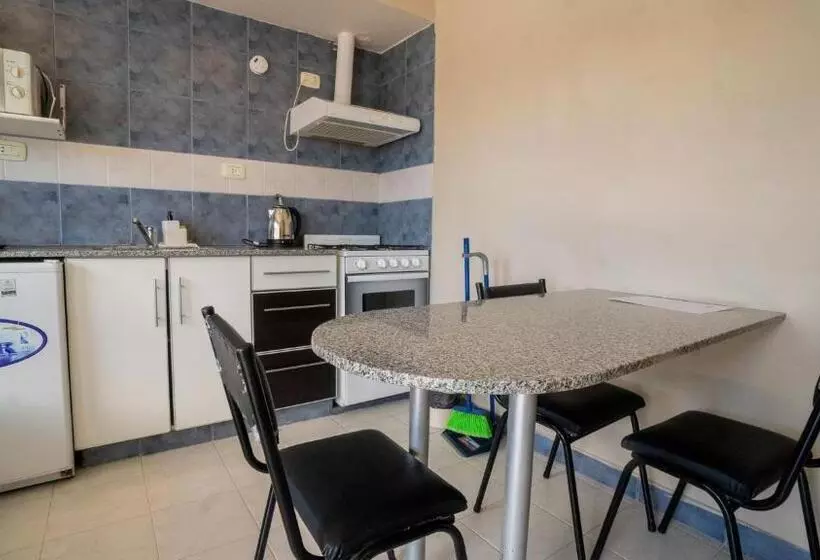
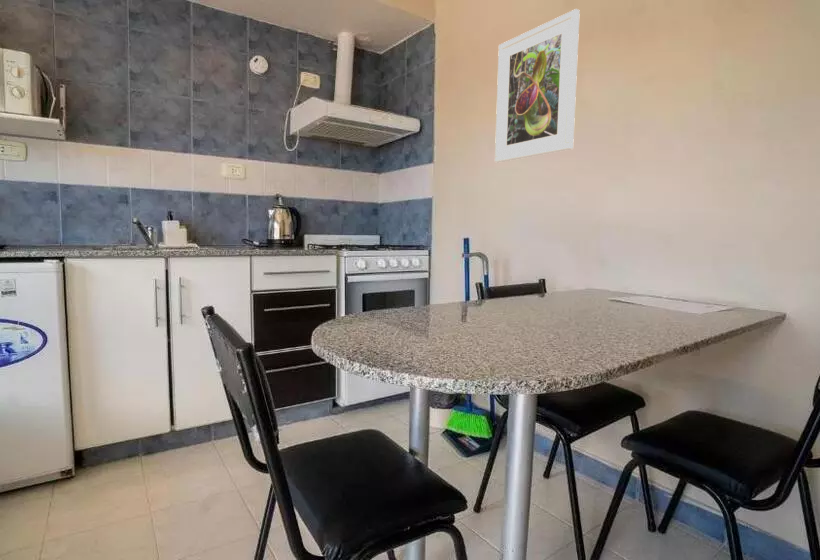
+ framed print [494,8,581,164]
